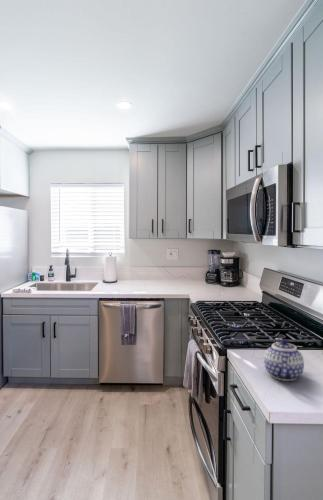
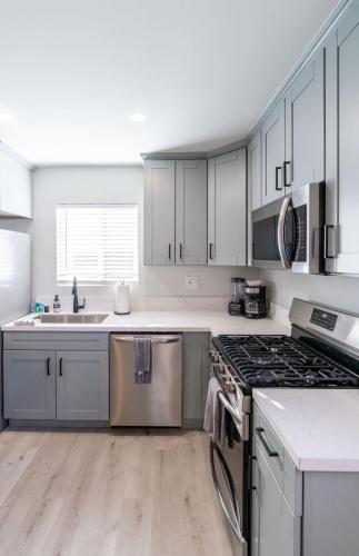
- teapot [263,338,305,382]
